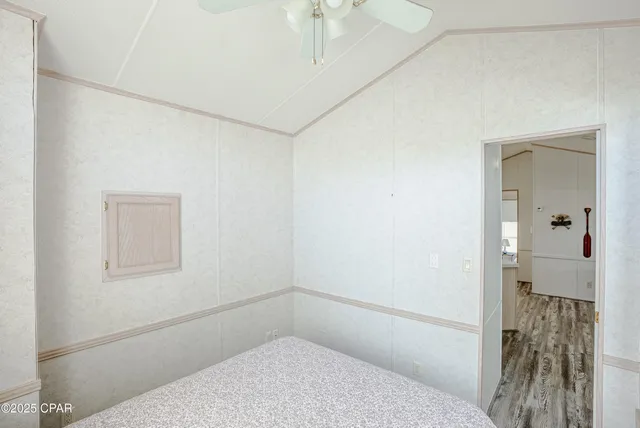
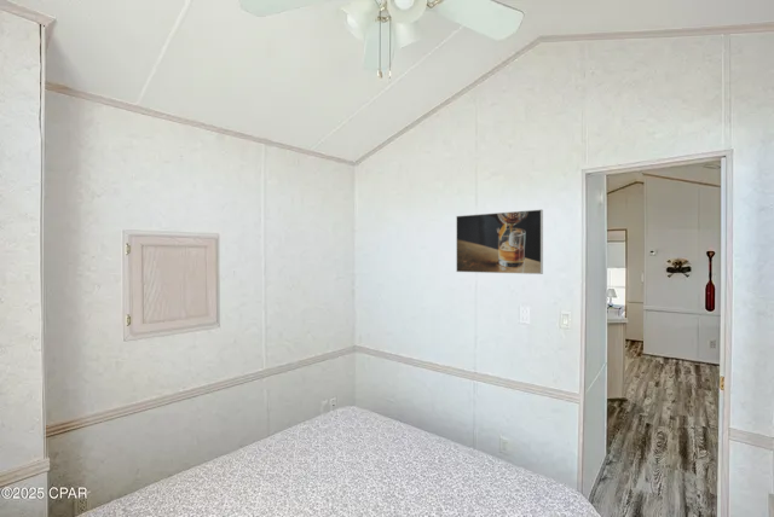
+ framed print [455,209,544,275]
